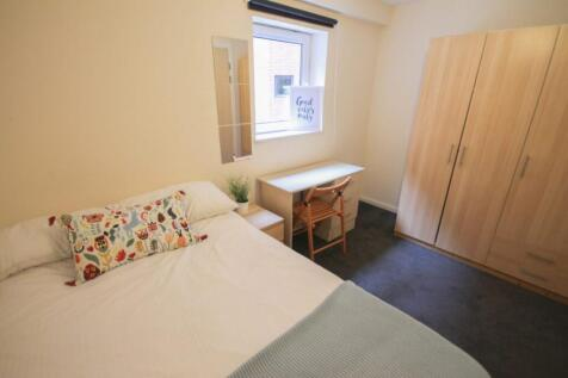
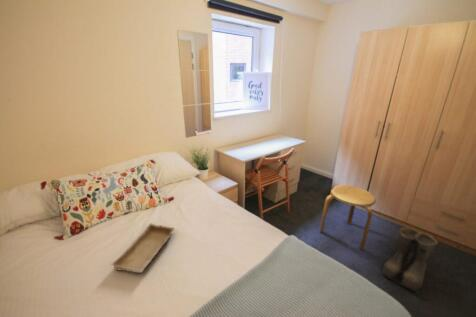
+ tray [110,222,176,274]
+ stool [319,184,377,251]
+ boots [381,227,438,293]
